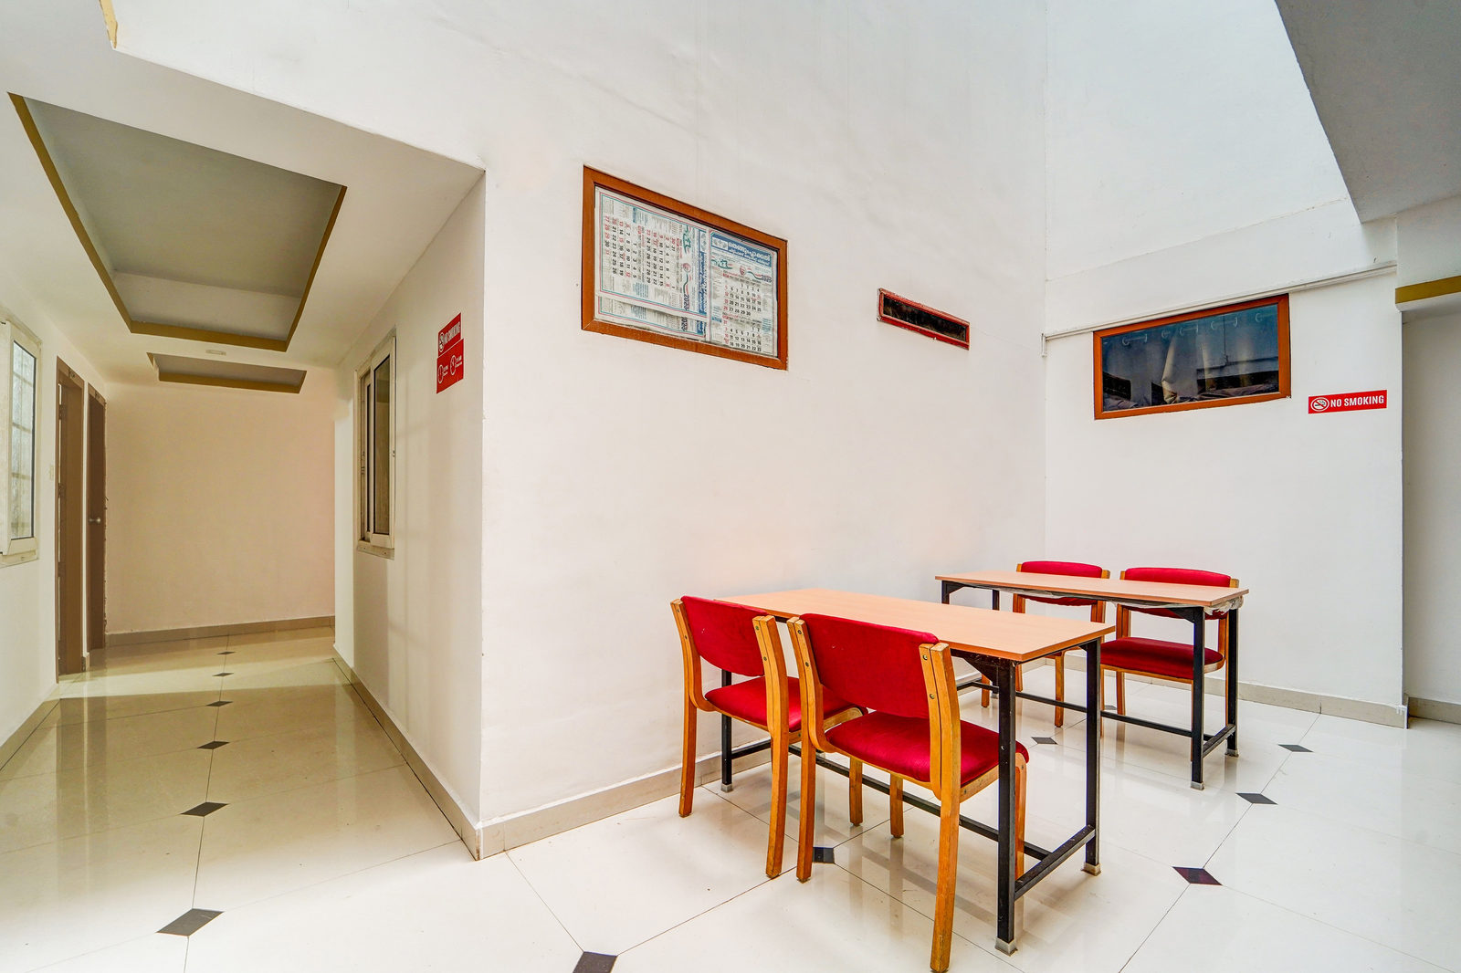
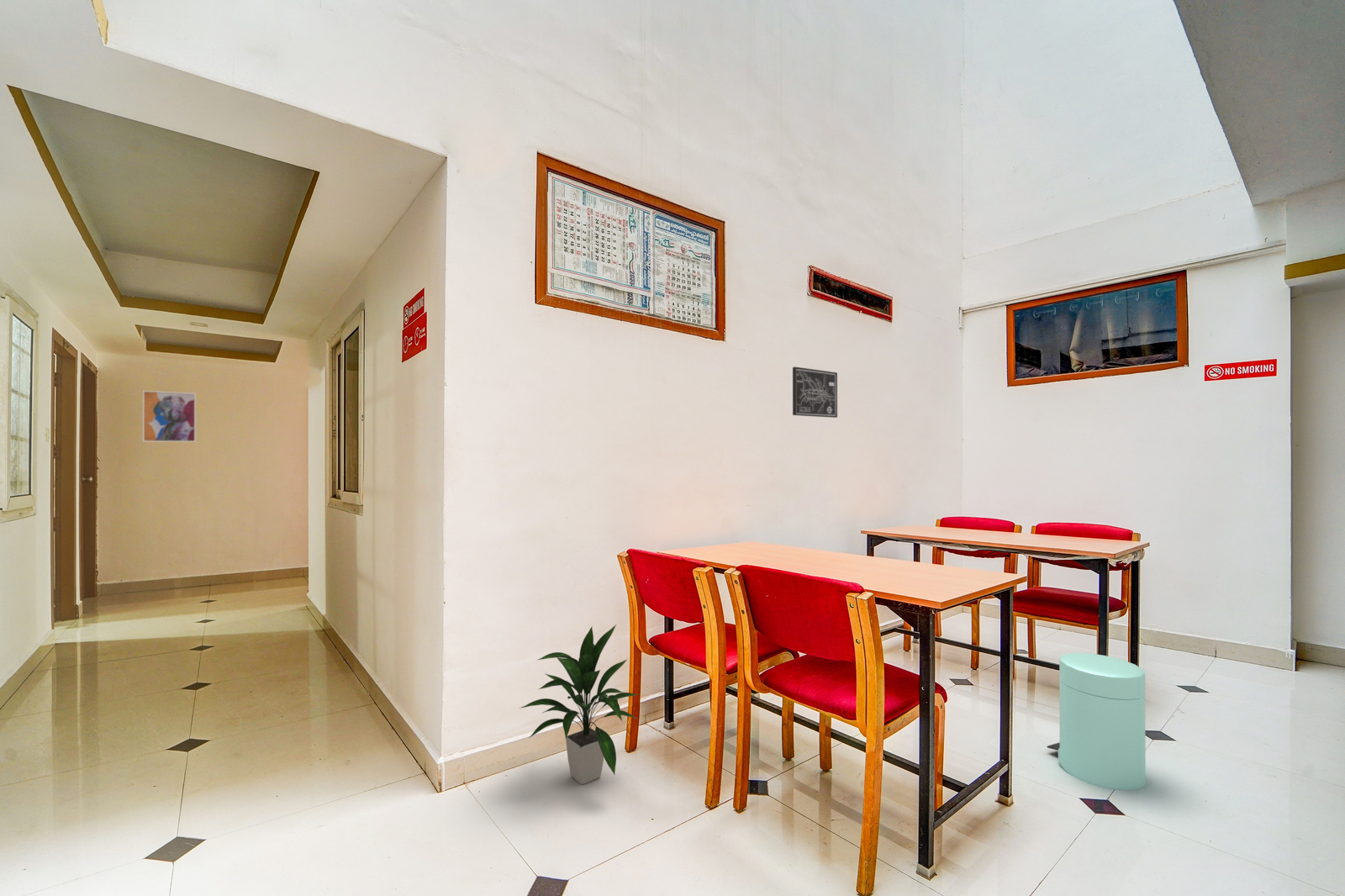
+ wall art [792,366,838,419]
+ wall art [142,390,197,443]
+ trash can [1047,652,1147,791]
+ indoor plant [518,624,639,785]
